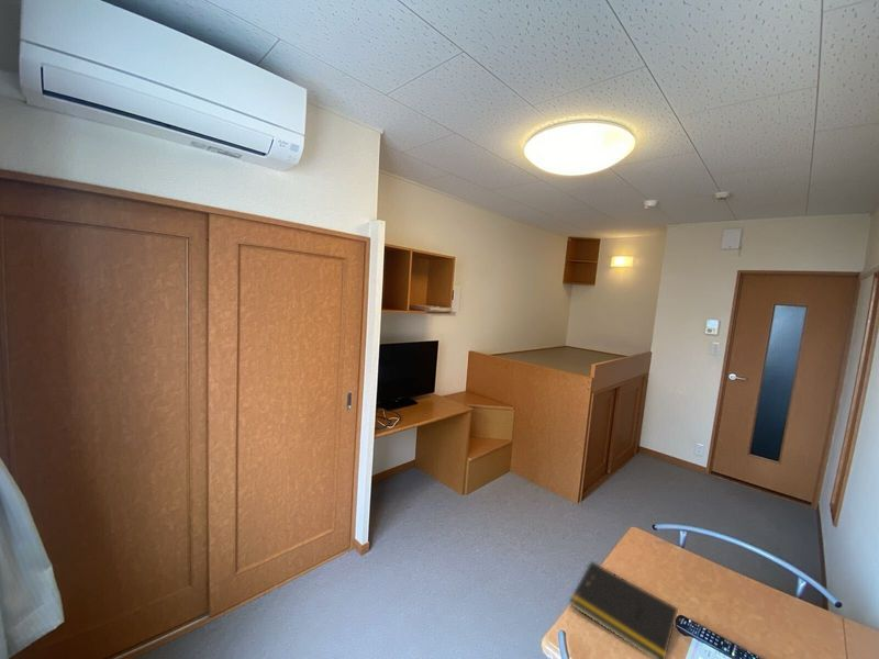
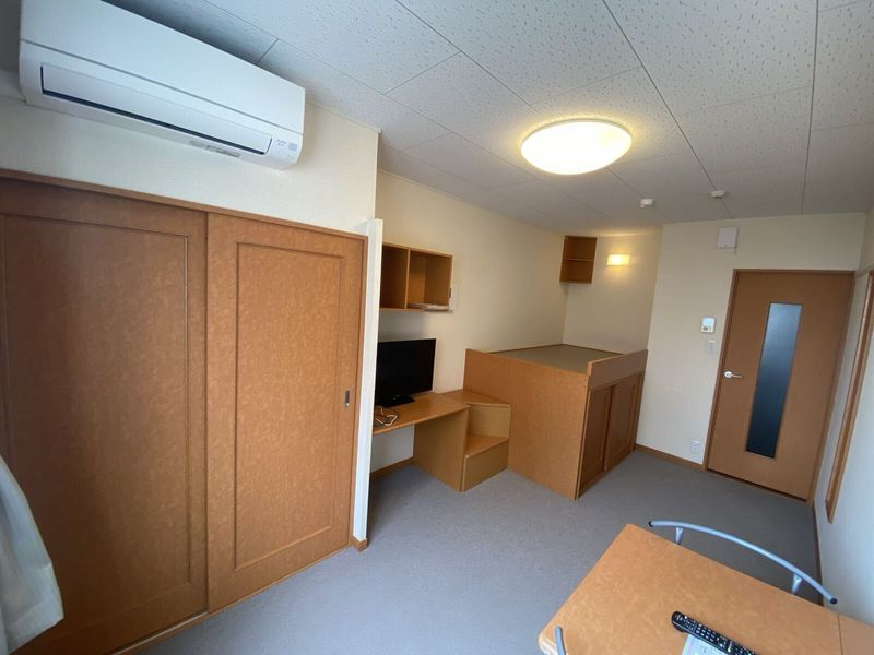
- notepad [568,560,679,659]
